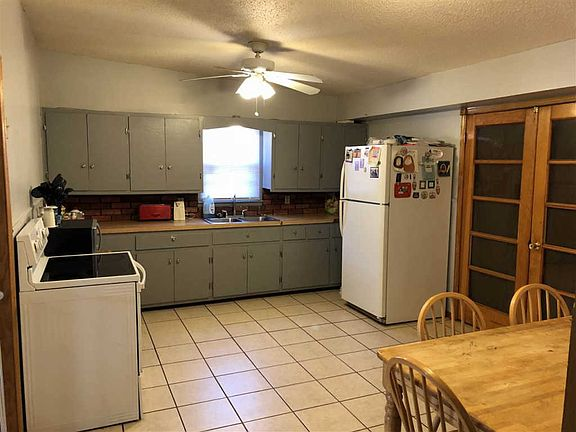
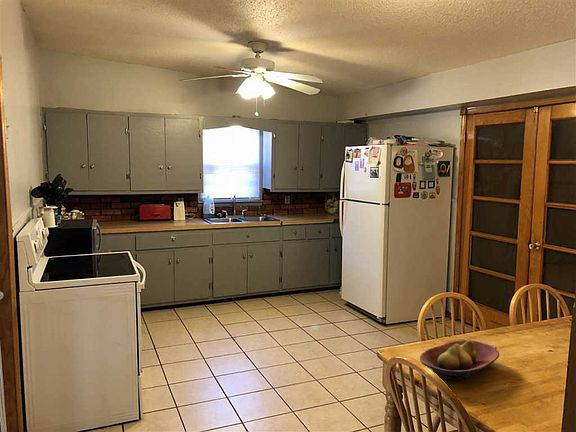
+ fruit bowl [419,339,500,381]
